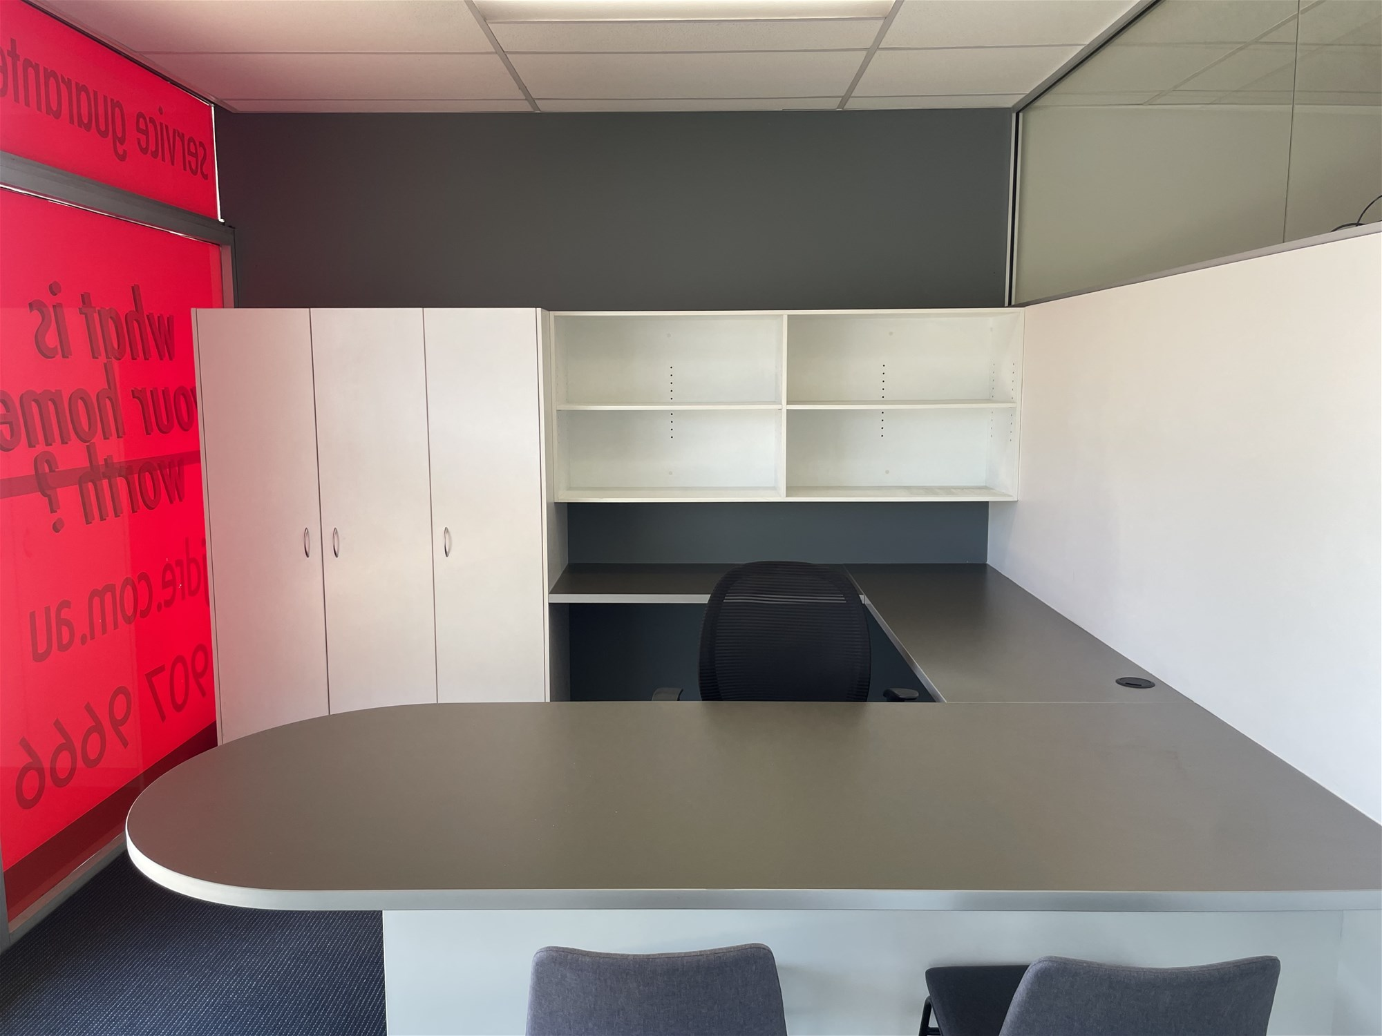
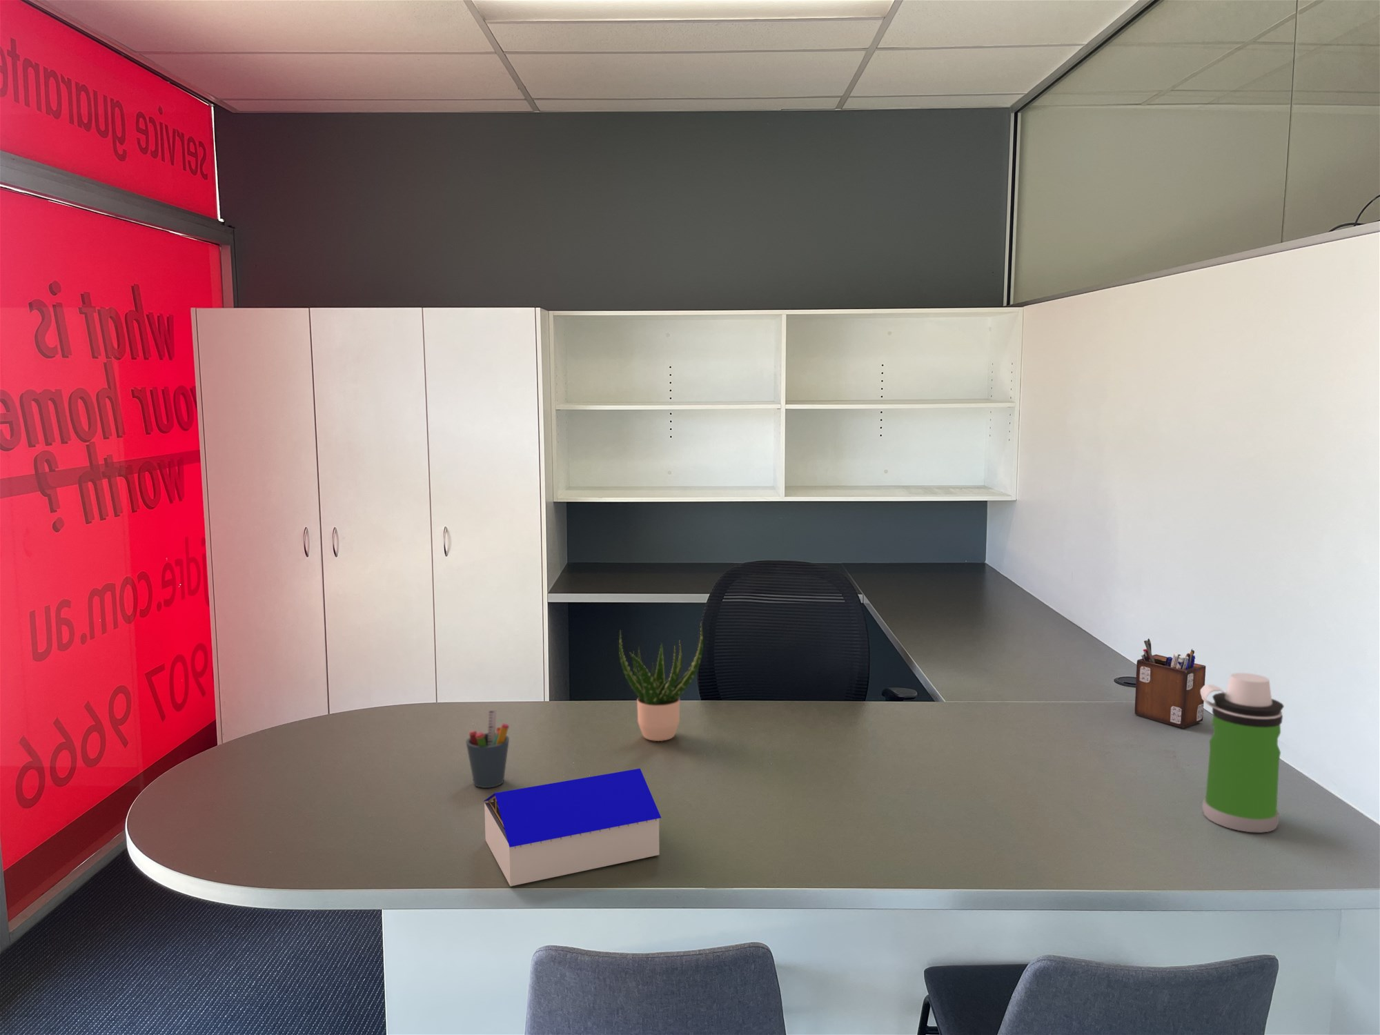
+ architectural model [482,768,662,887]
+ pen holder [465,709,510,788]
+ water bottle [1201,672,1284,834]
+ desk organizer [1134,637,1206,728]
+ potted plant [618,622,704,741]
